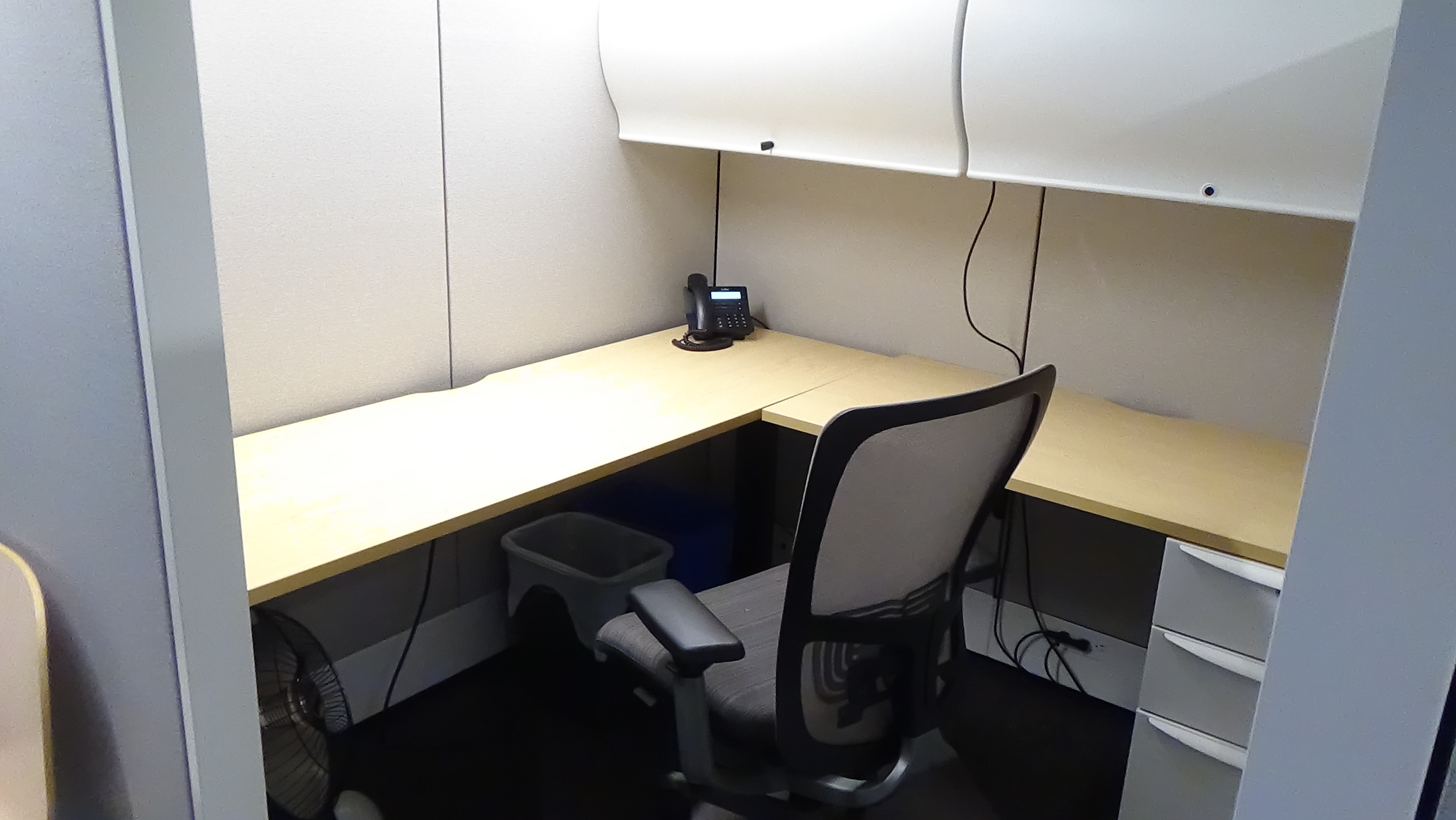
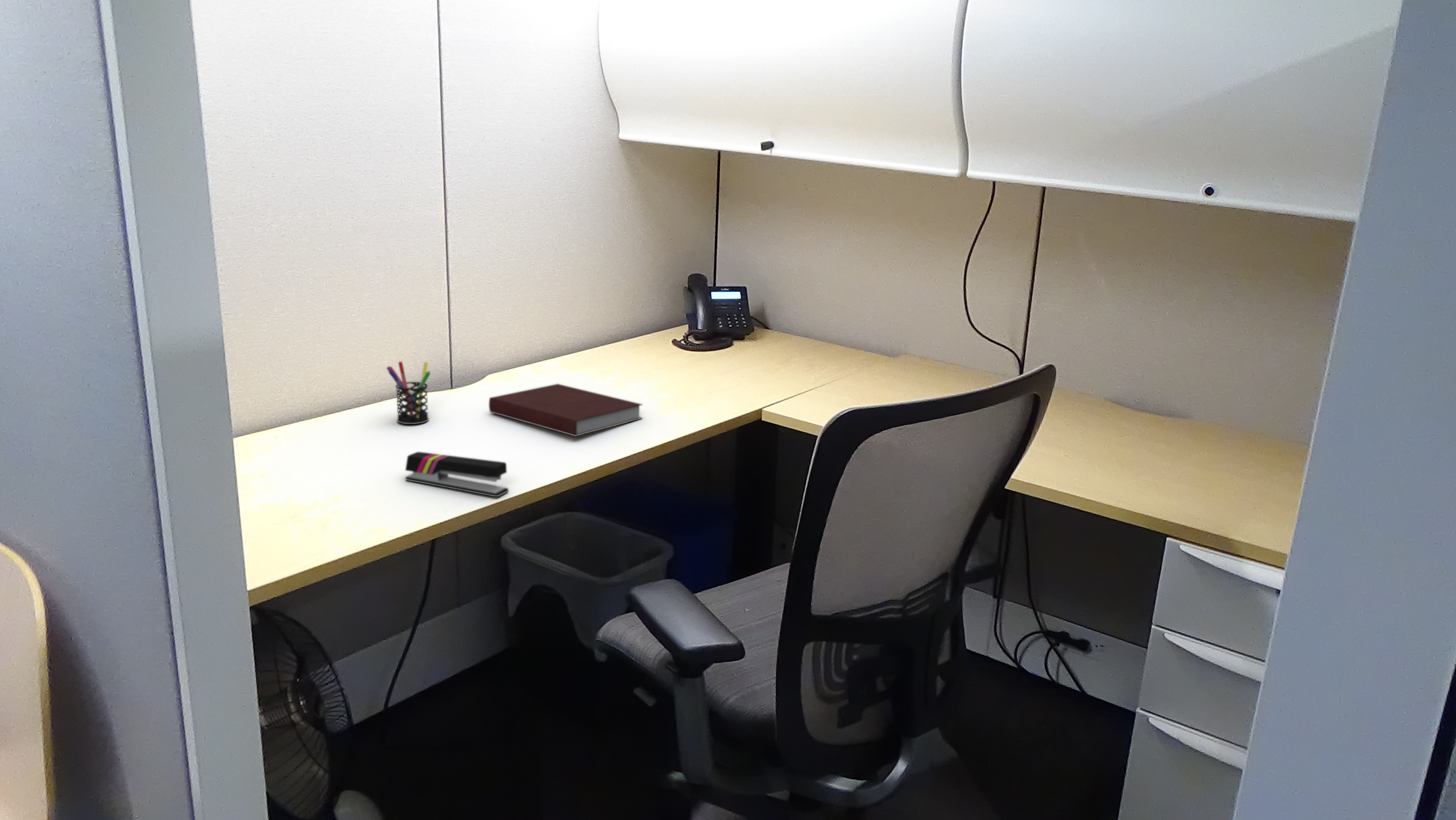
+ pen holder [386,361,431,424]
+ notebook [489,383,643,437]
+ stapler [405,452,509,497]
